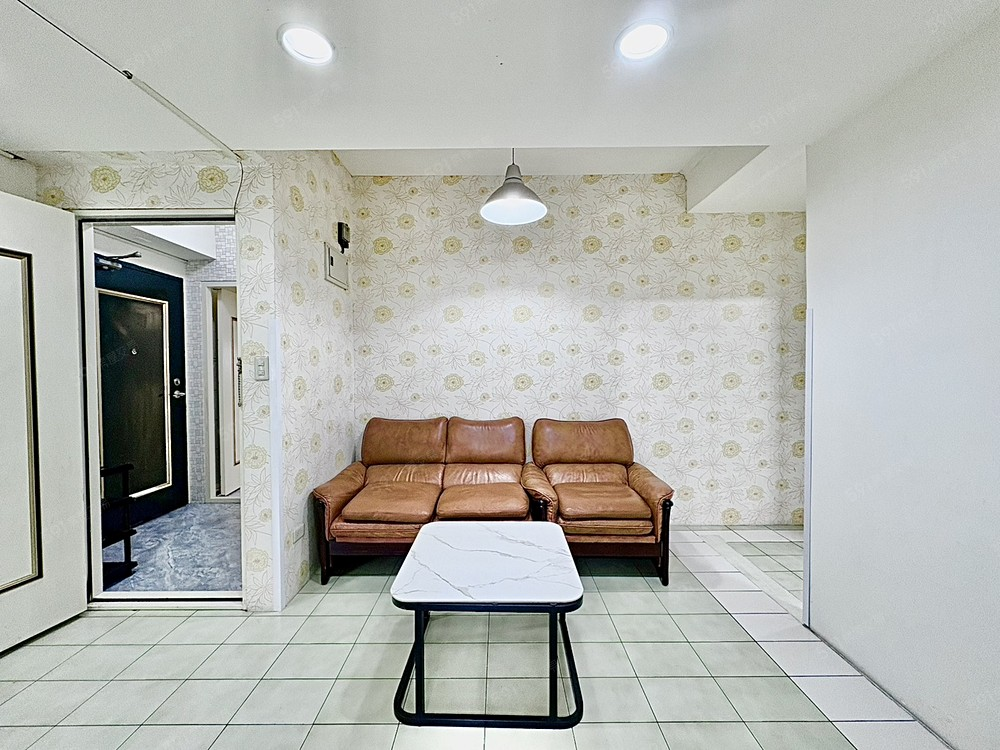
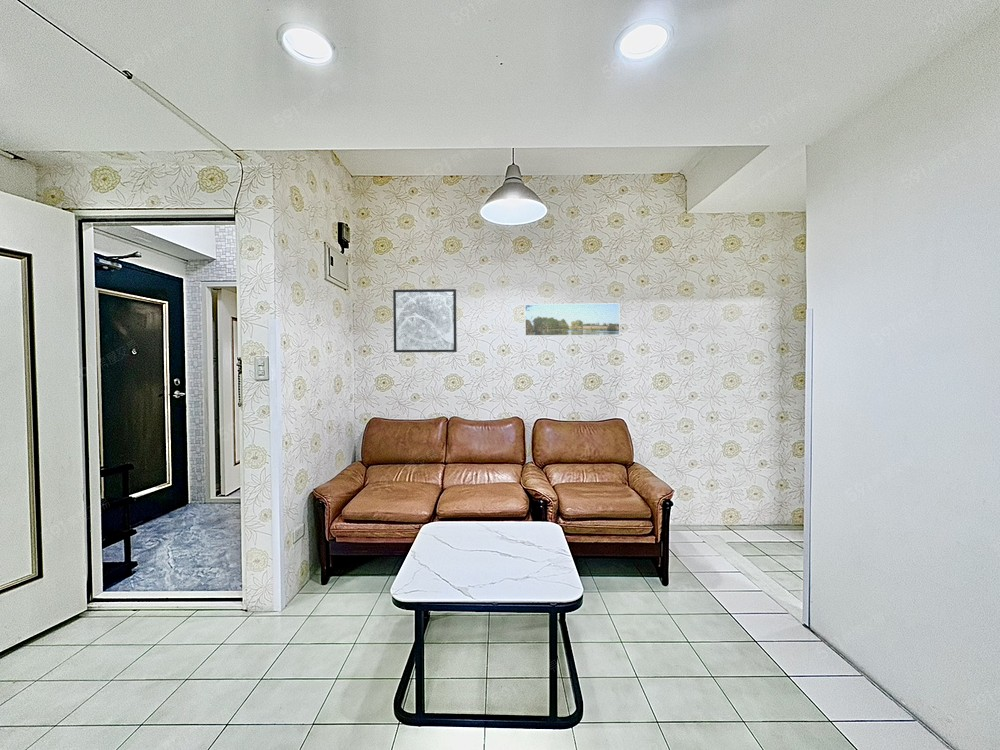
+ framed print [524,302,621,337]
+ wall art [392,288,458,353]
